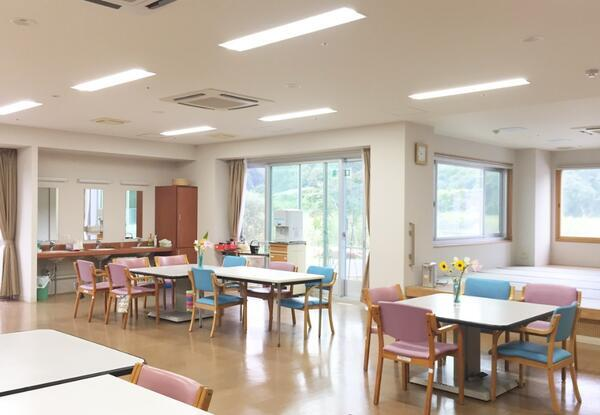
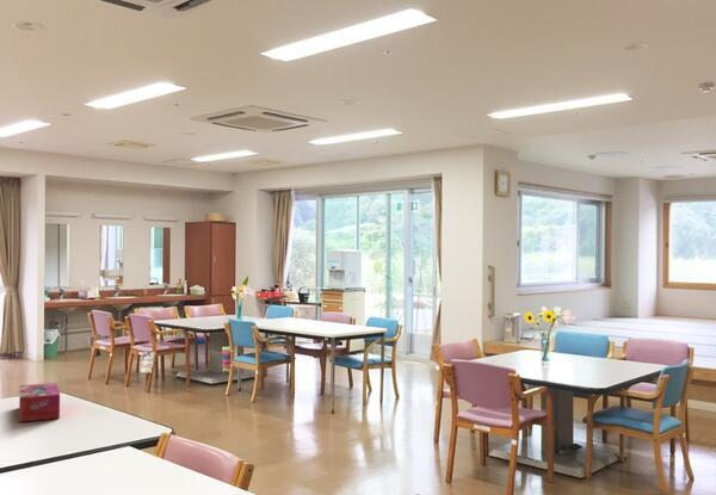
+ tissue box [18,382,61,423]
